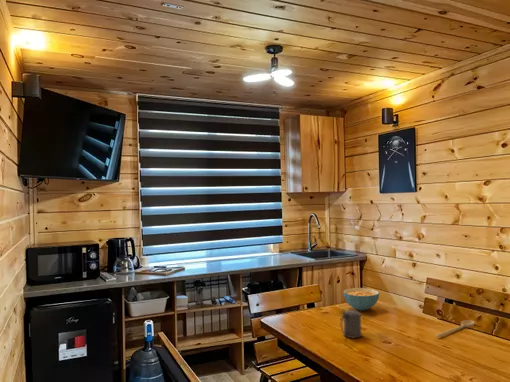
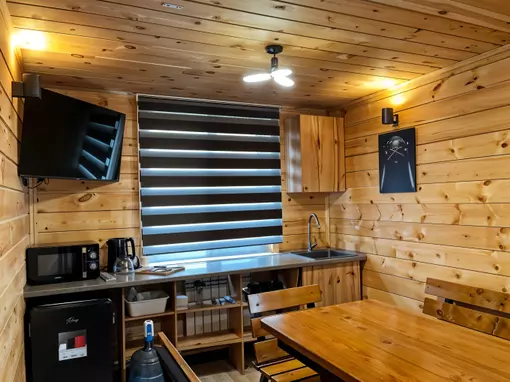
- beer stein [340,309,363,339]
- spoon [435,319,475,338]
- cereal bowl [342,287,380,311]
